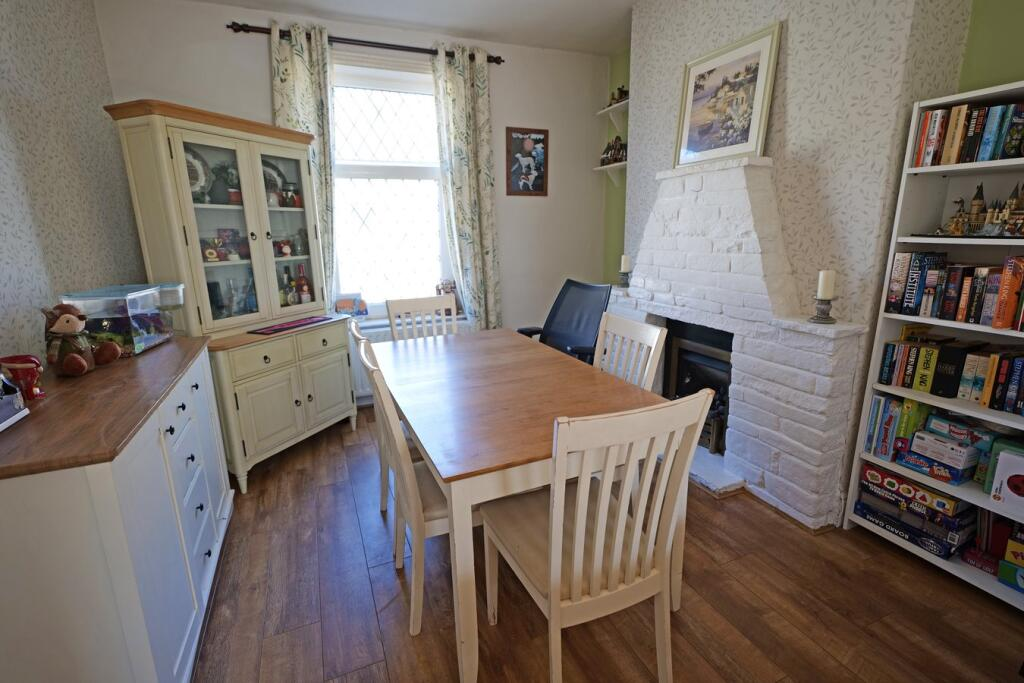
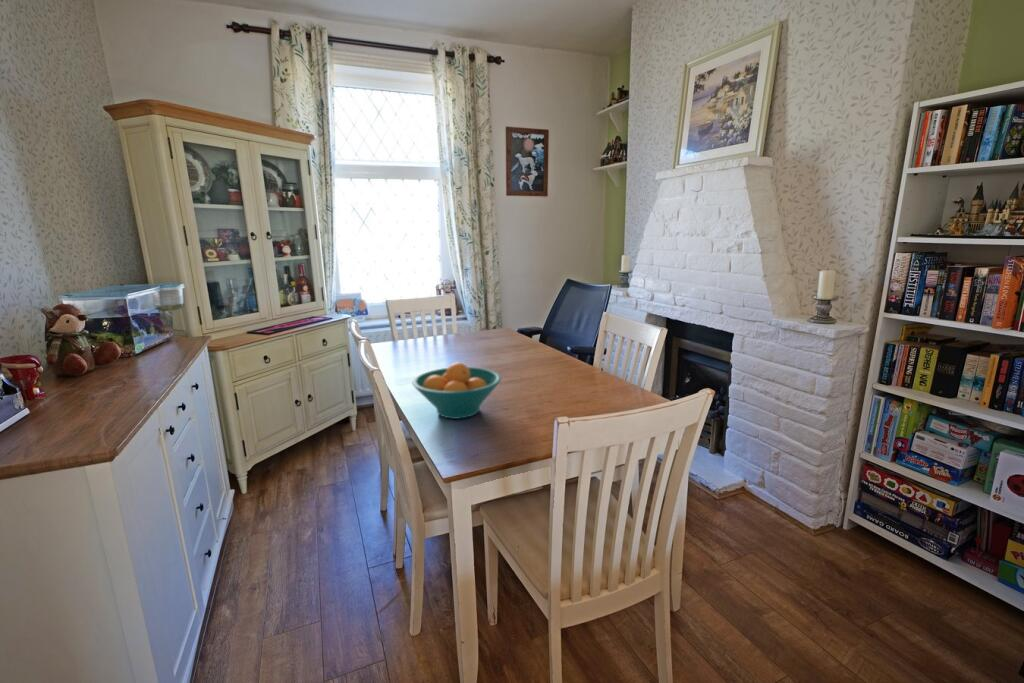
+ fruit bowl [411,362,502,420]
